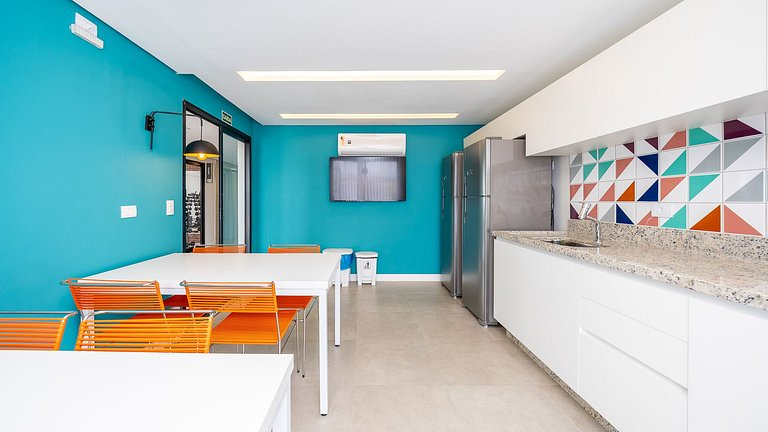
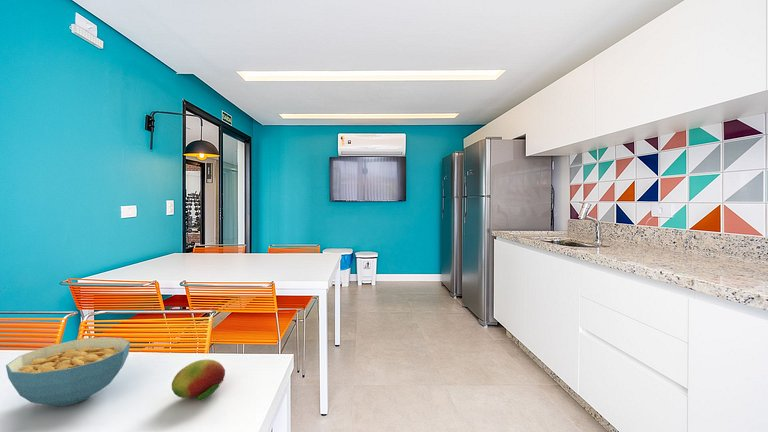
+ cereal bowl [5,336,131,407]
+ fruit [171,358,226,401]
